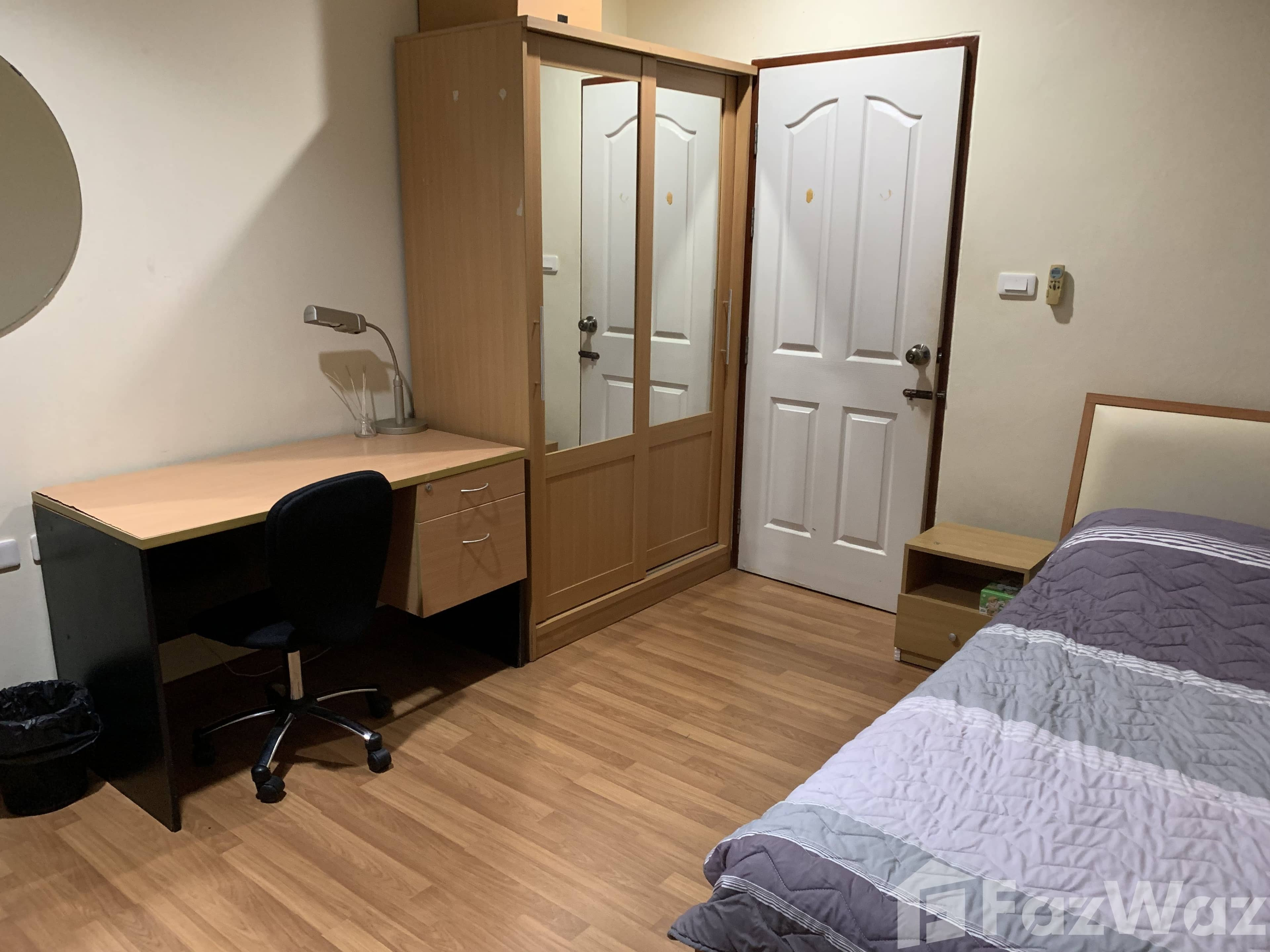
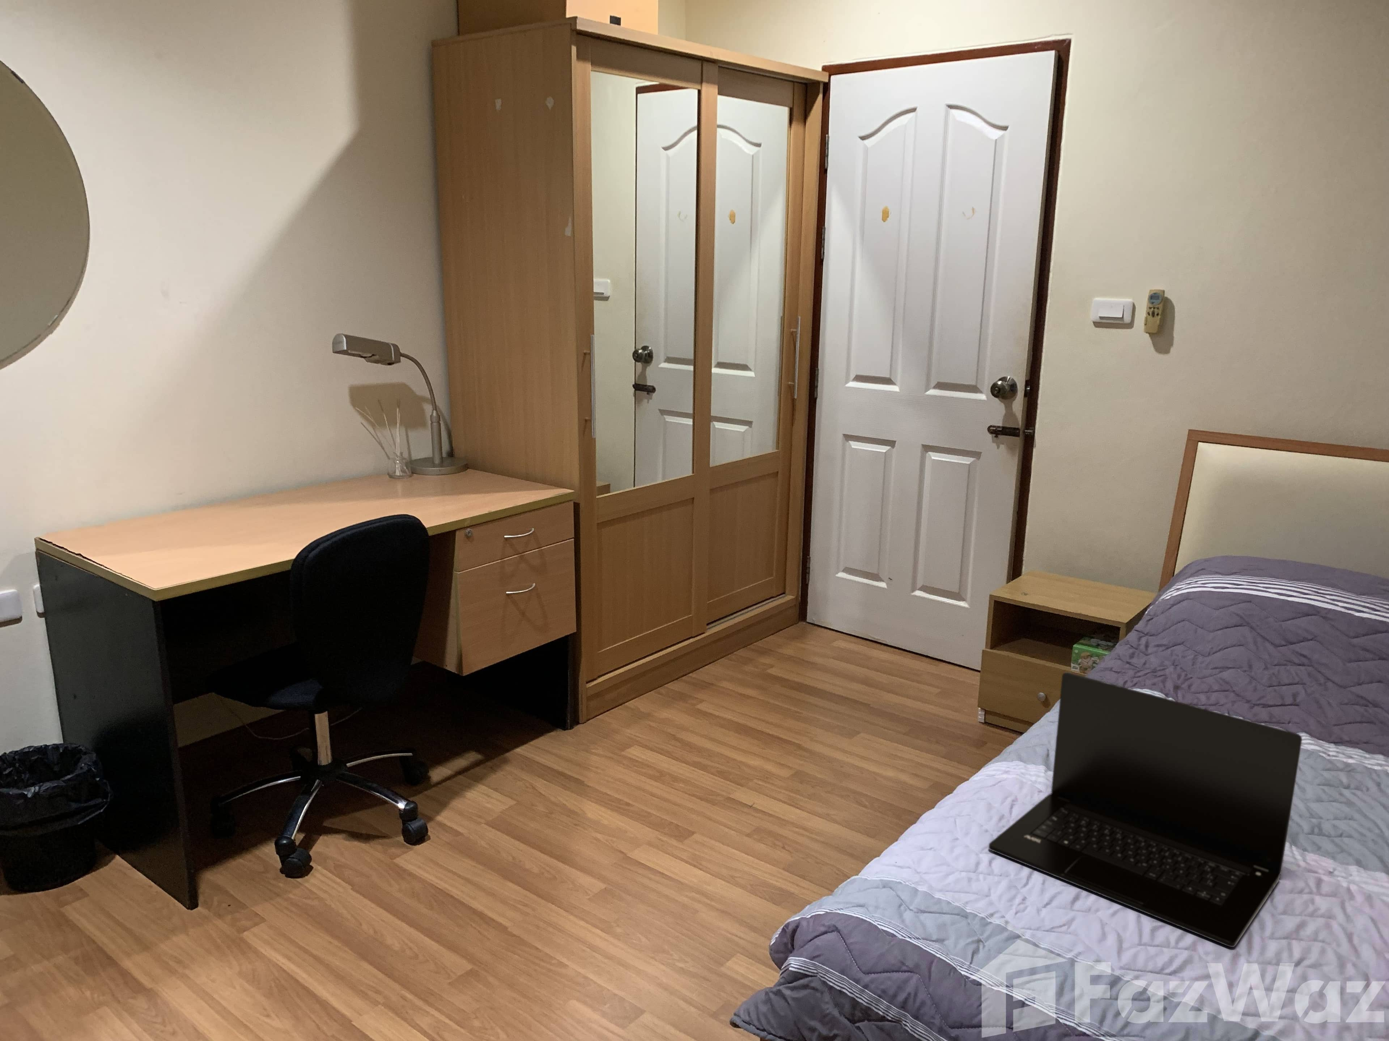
+ laptop [989,672,1303,947]
